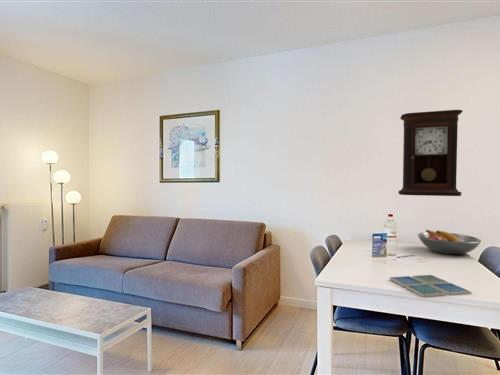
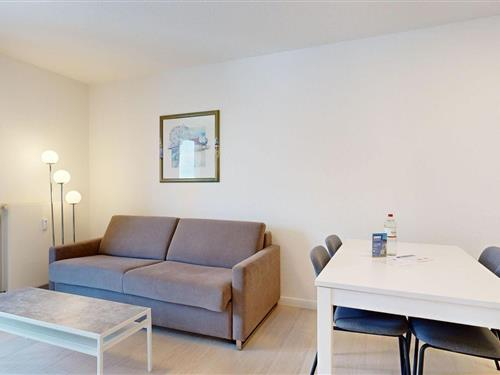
- drink coaster [388,274,472,298]
- pendulum clock [397,109,464,197]
- fruit bowl [417,229,482,255]
